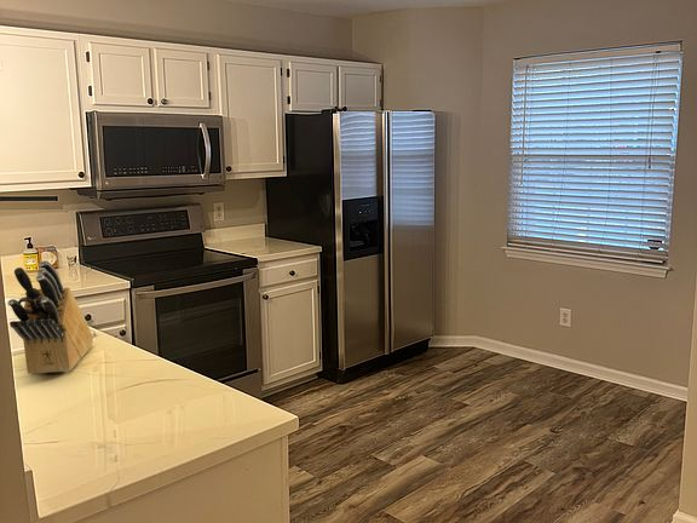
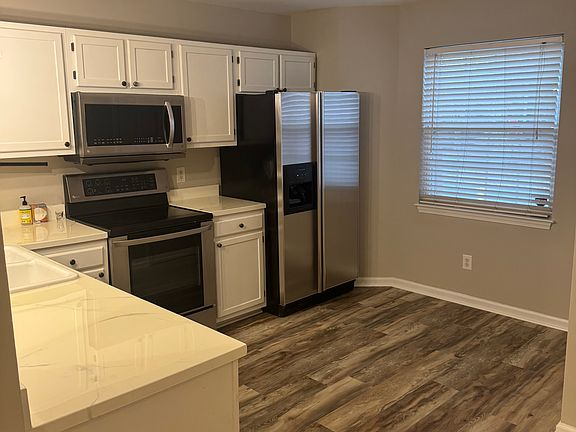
- knife block [7,259,94,375]
